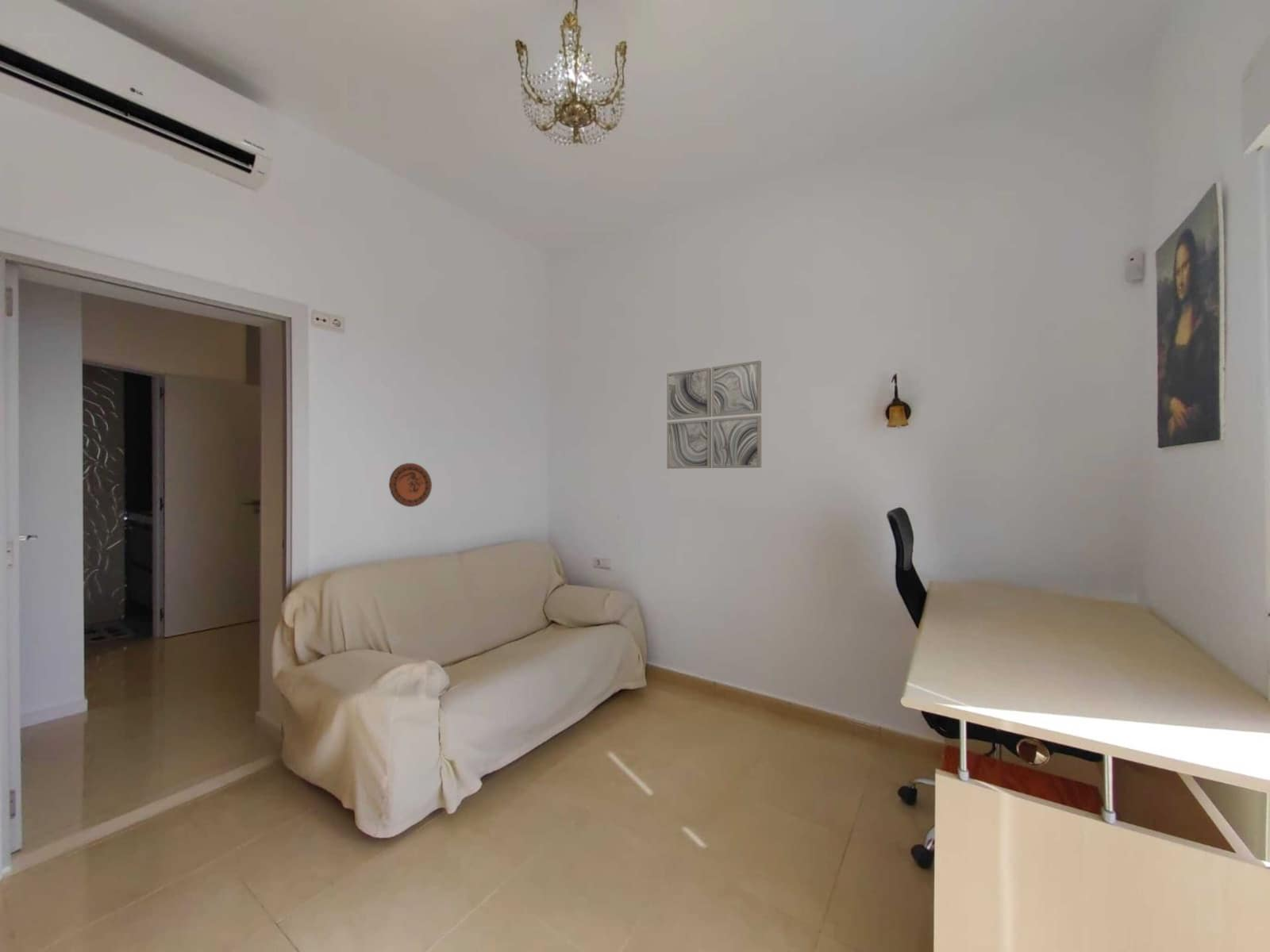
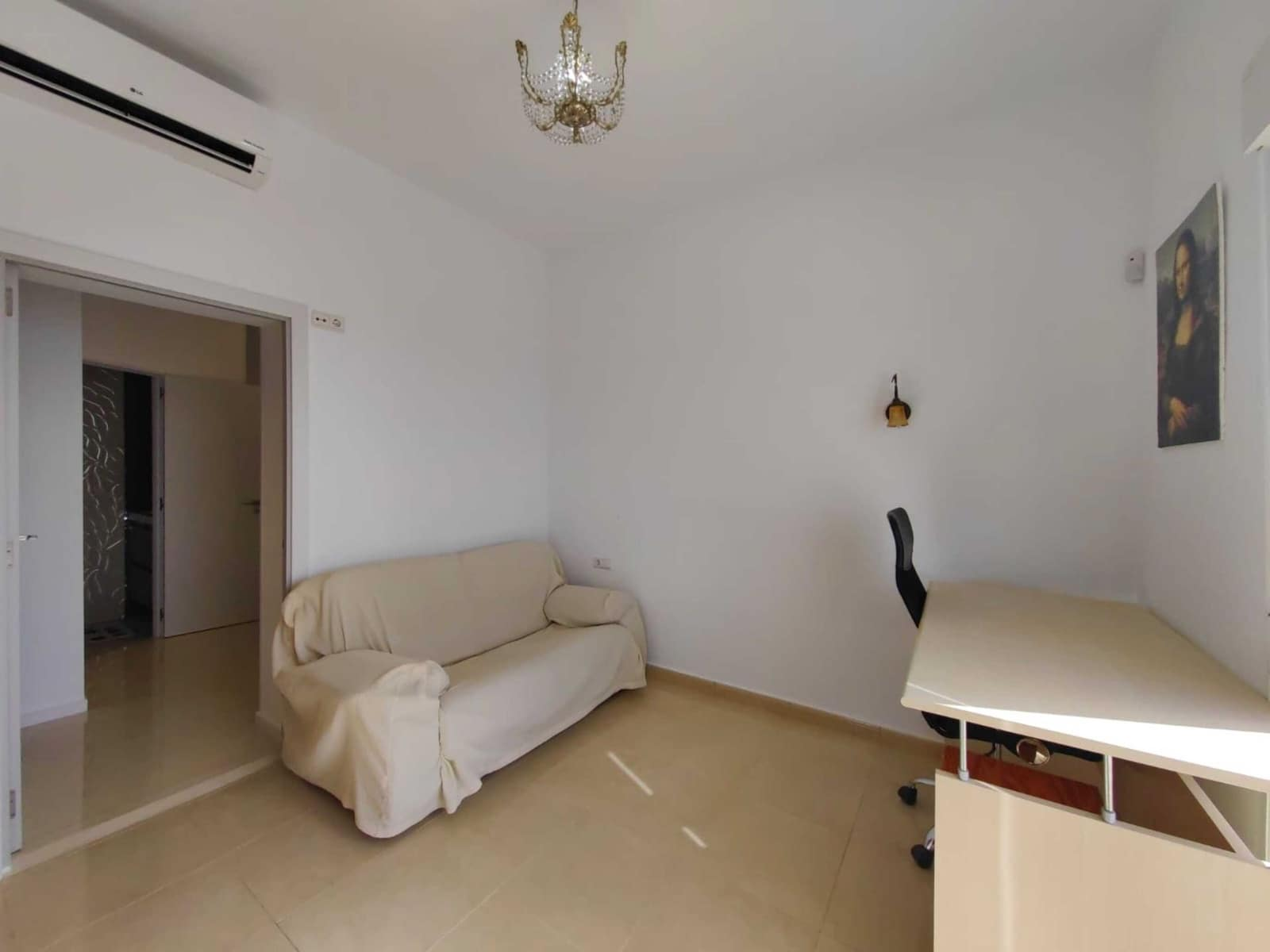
- decorative plate [388,463,433,508]
- wall art [666,359,762,470]
